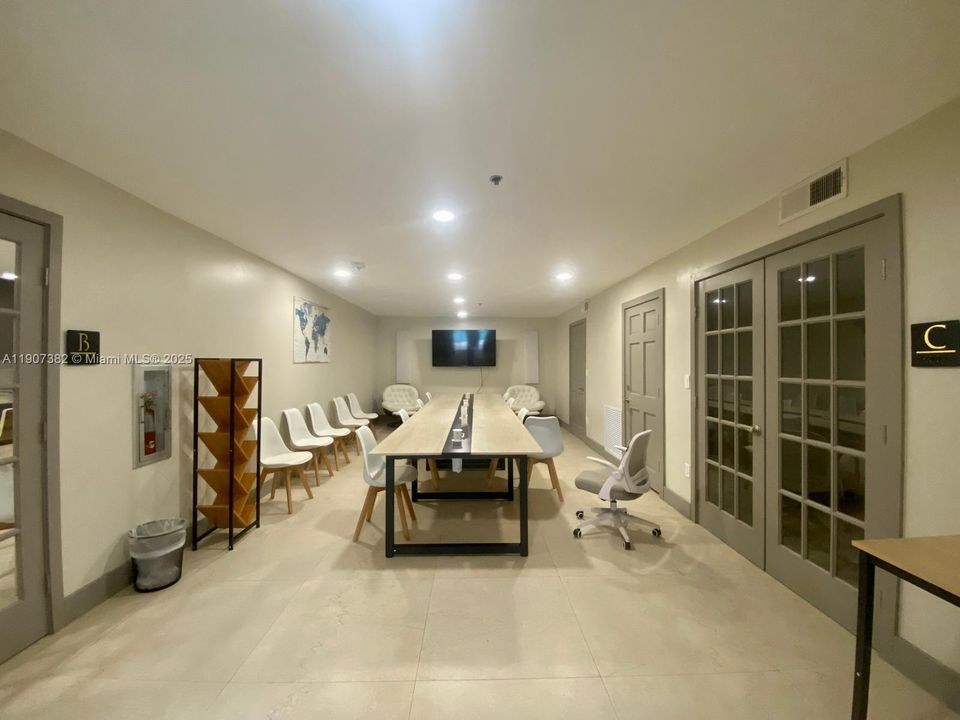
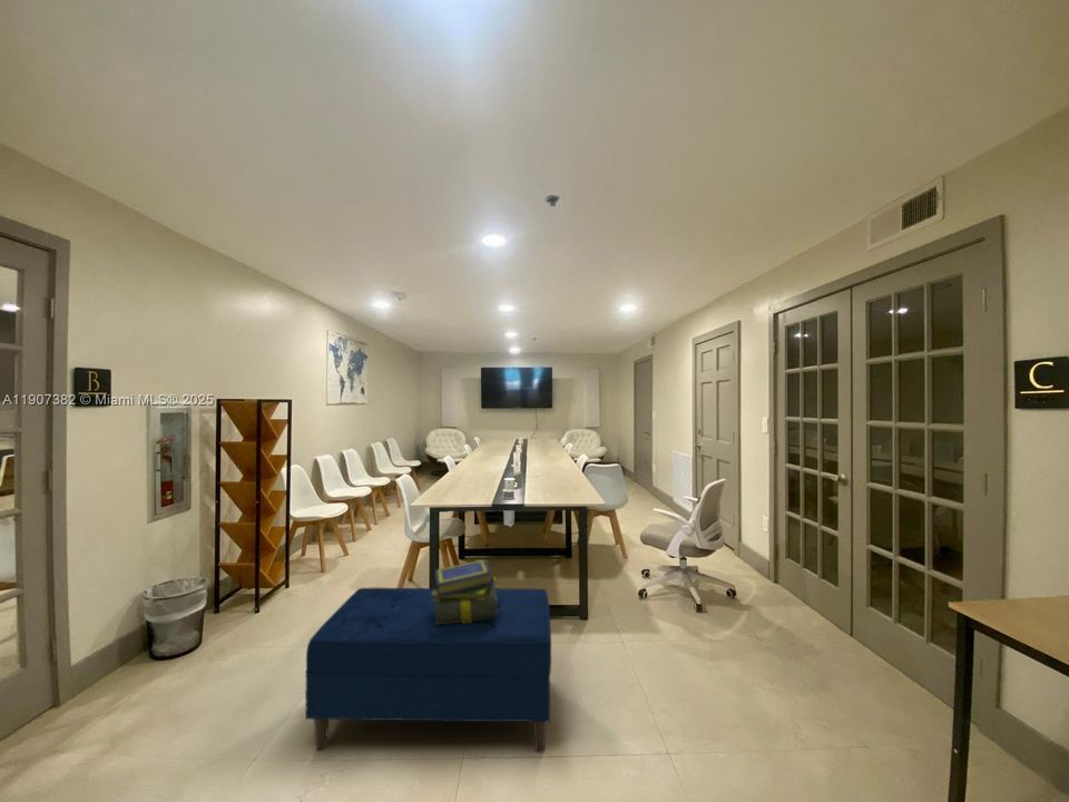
+ stack of books [432,558,497,625]
+ bench [304,586,552,754]
